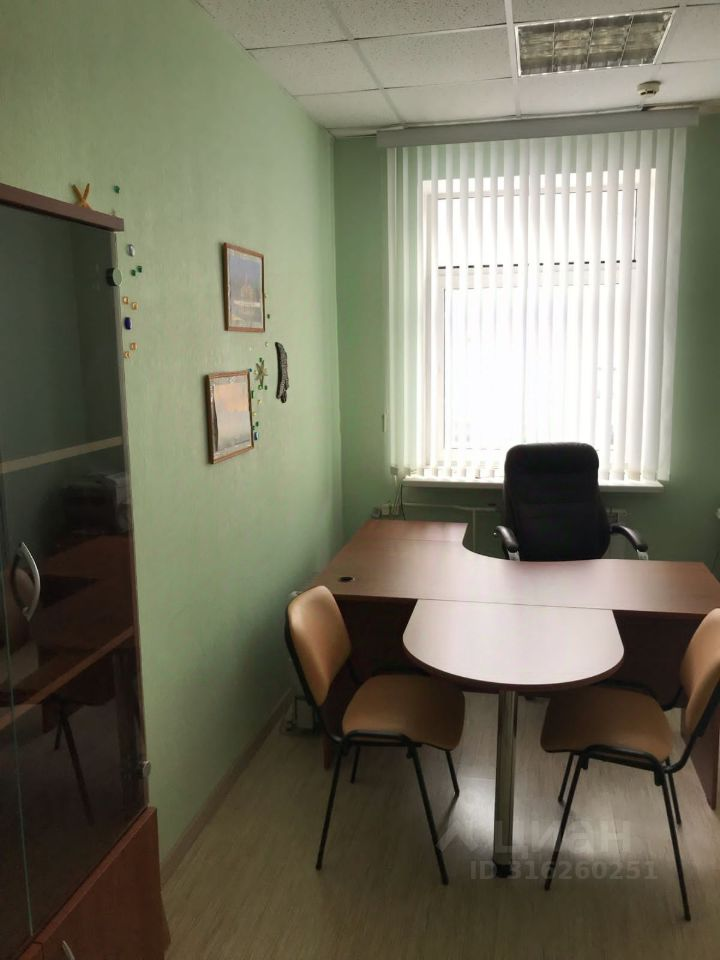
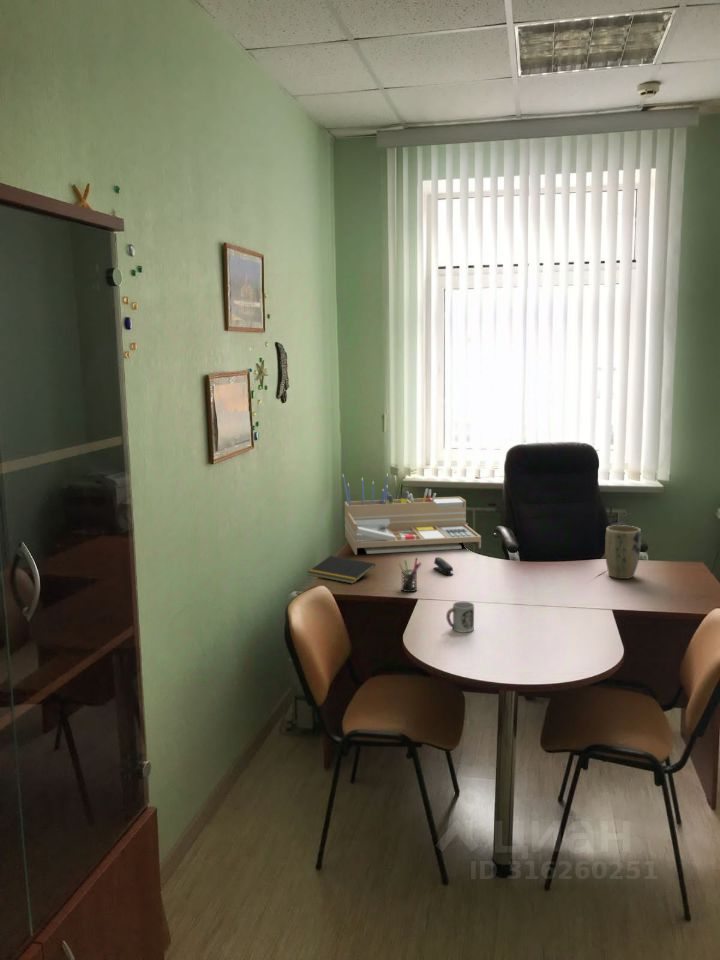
+ pen holder [397,557,422,593]
+ notepad [306,555,376,585]
+ plant pot [604,524,642,580]
+ stapler [433,556,454,576]
+ cup [445,601,475,633]
+ desk organizer [341,472,482,556]
